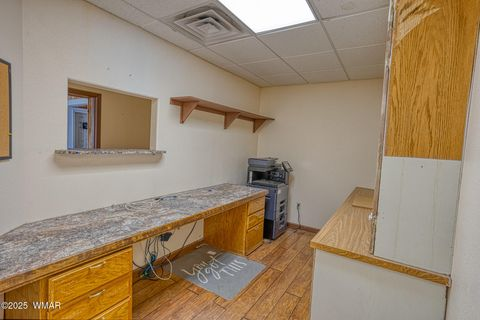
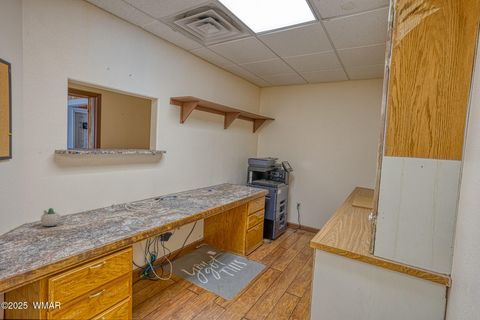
+ succulent planter [40,207,62,227]
